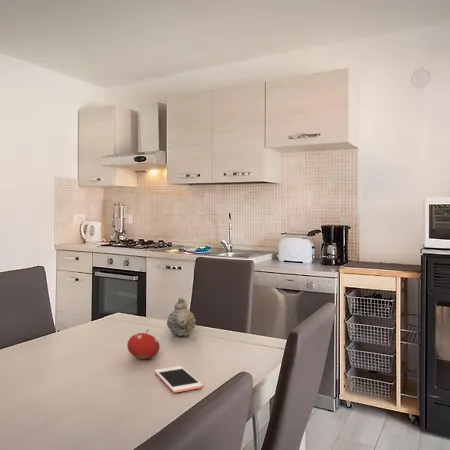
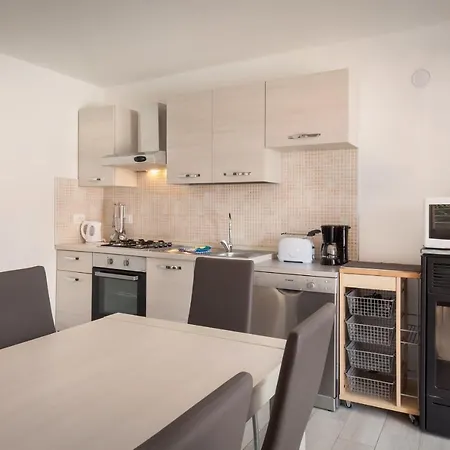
- teapot [166,297,197,337]
- cell phone [154,365,203,394]
- fruit [126,329,161,360]
